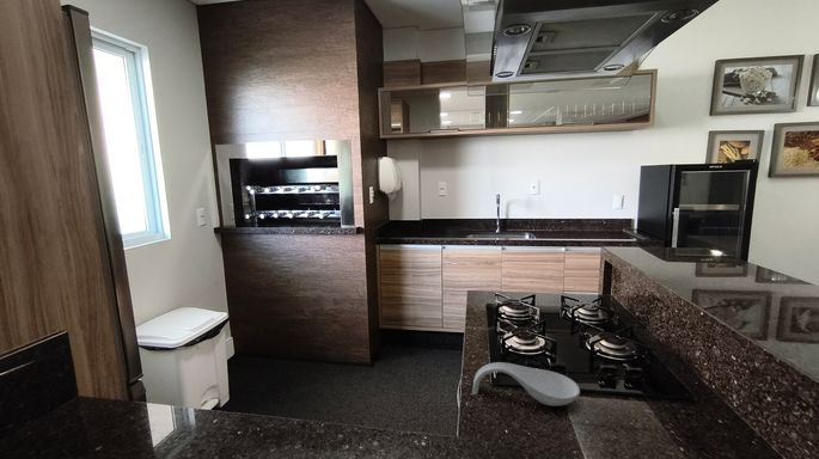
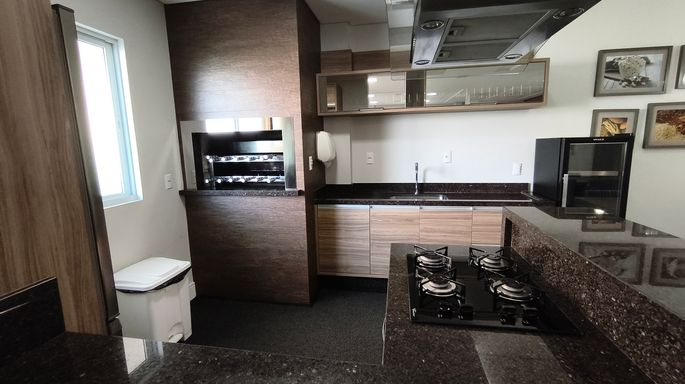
- spoon rest [471,361,581,408]
